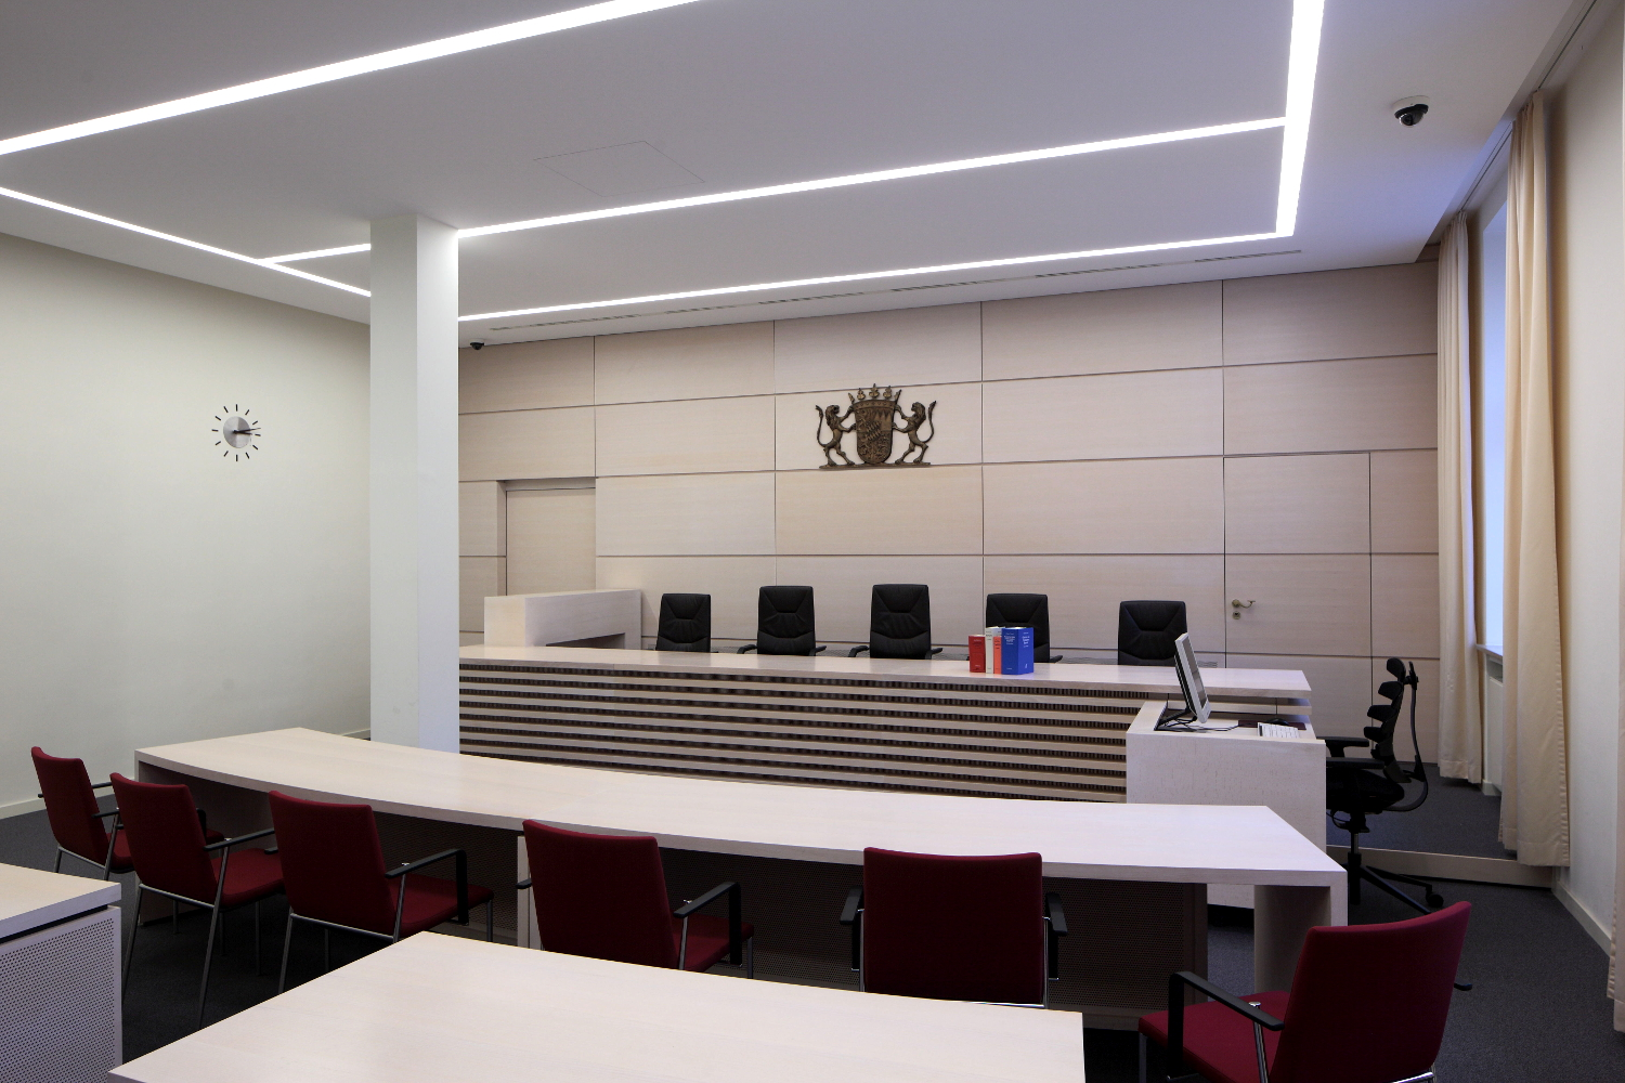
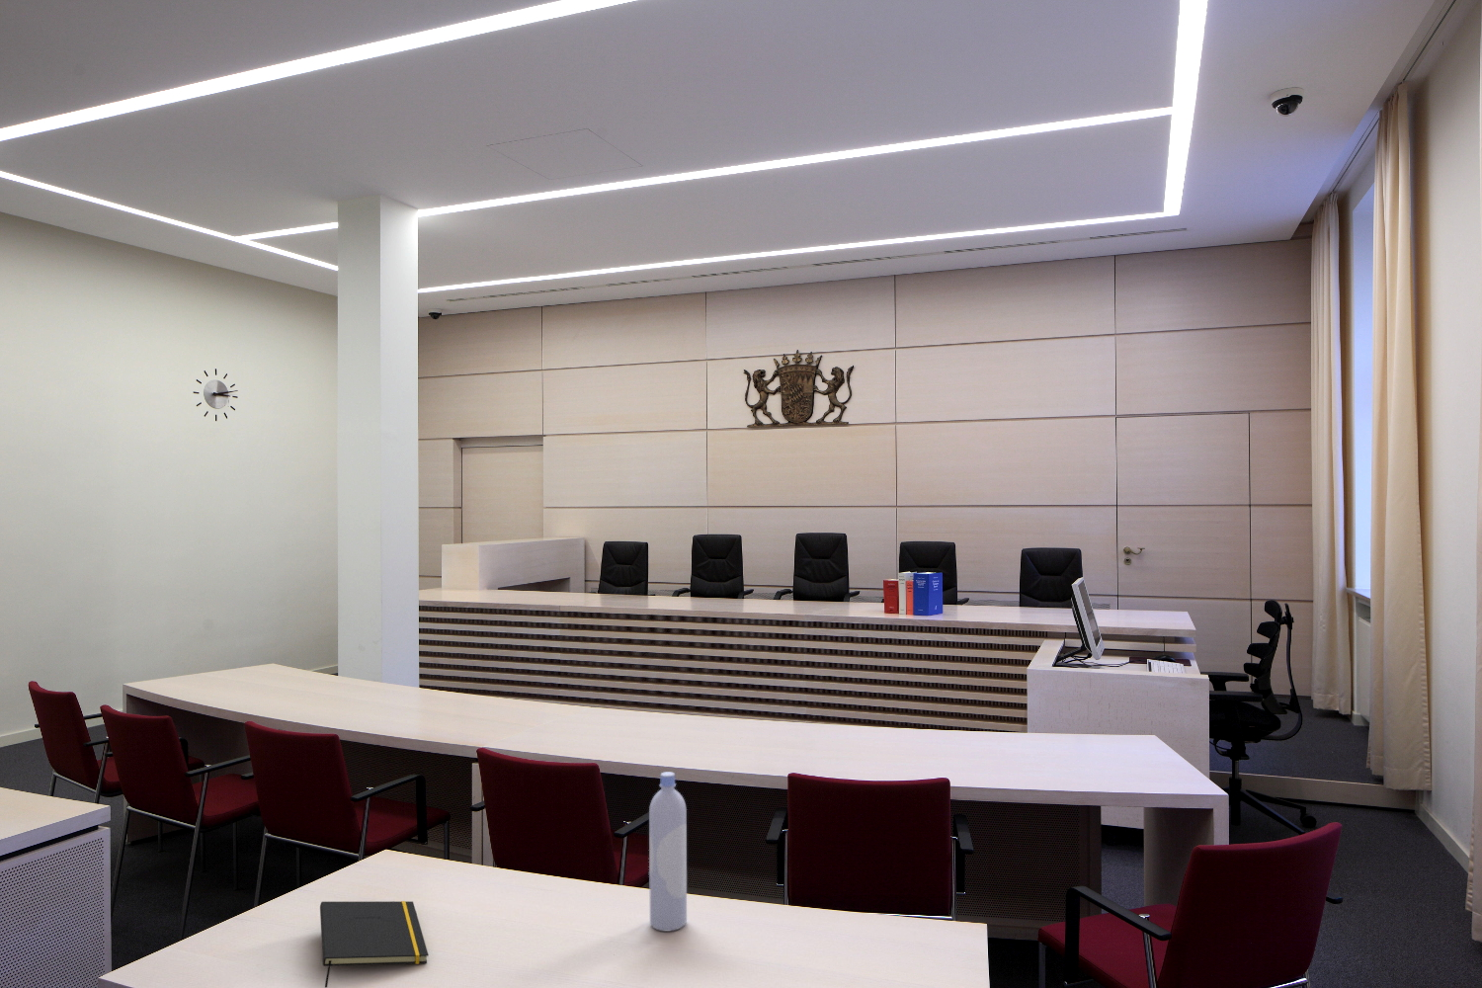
+ bottle [648,771,688,932]
+ notepad [319,900,430,988]
